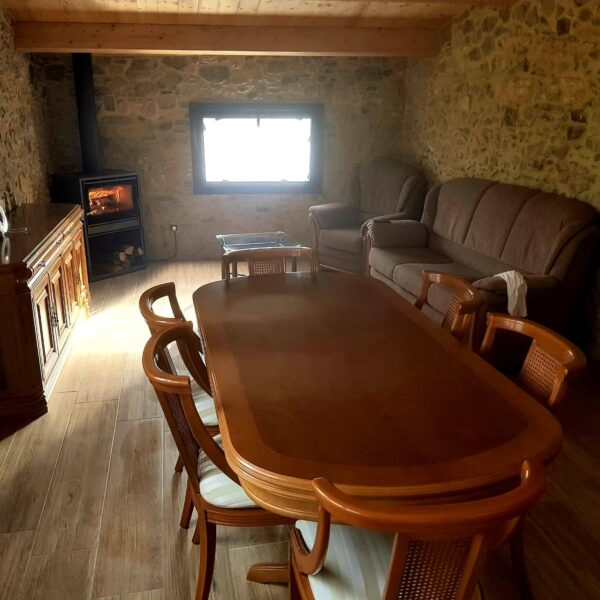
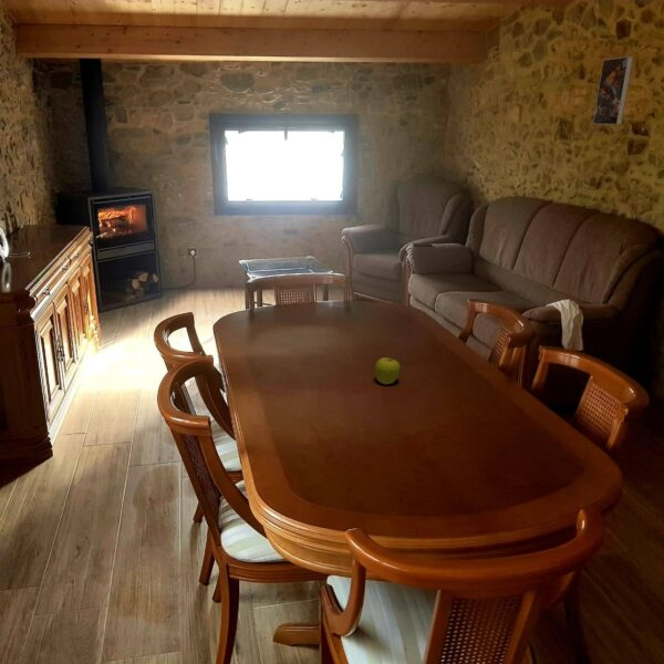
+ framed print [592,55,634,126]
+ fruit [374,356,402,385]
